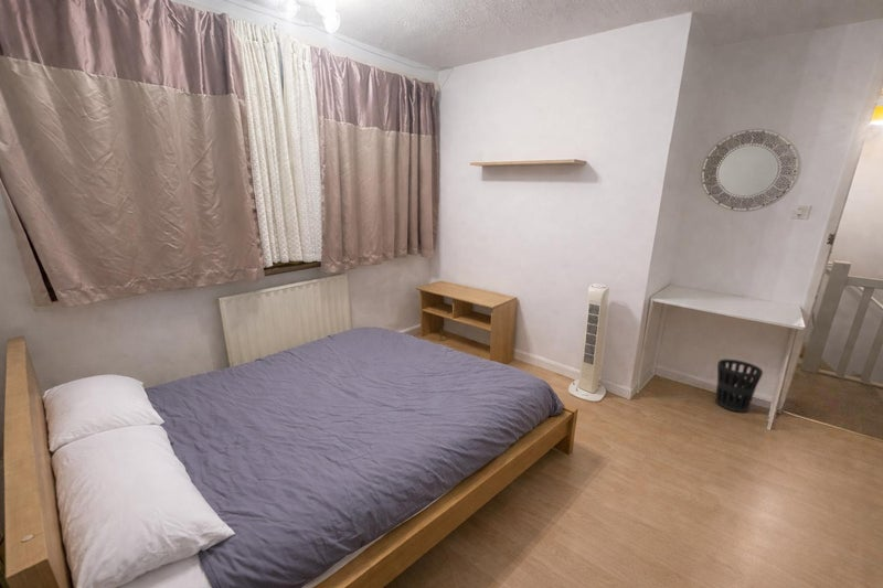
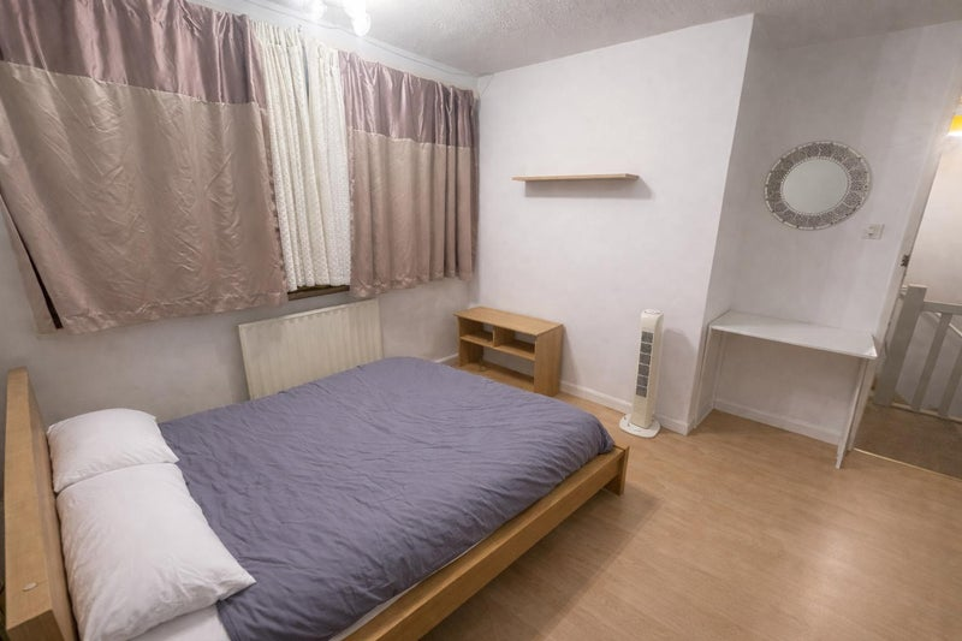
- wastebasket [714,359,764,414]
